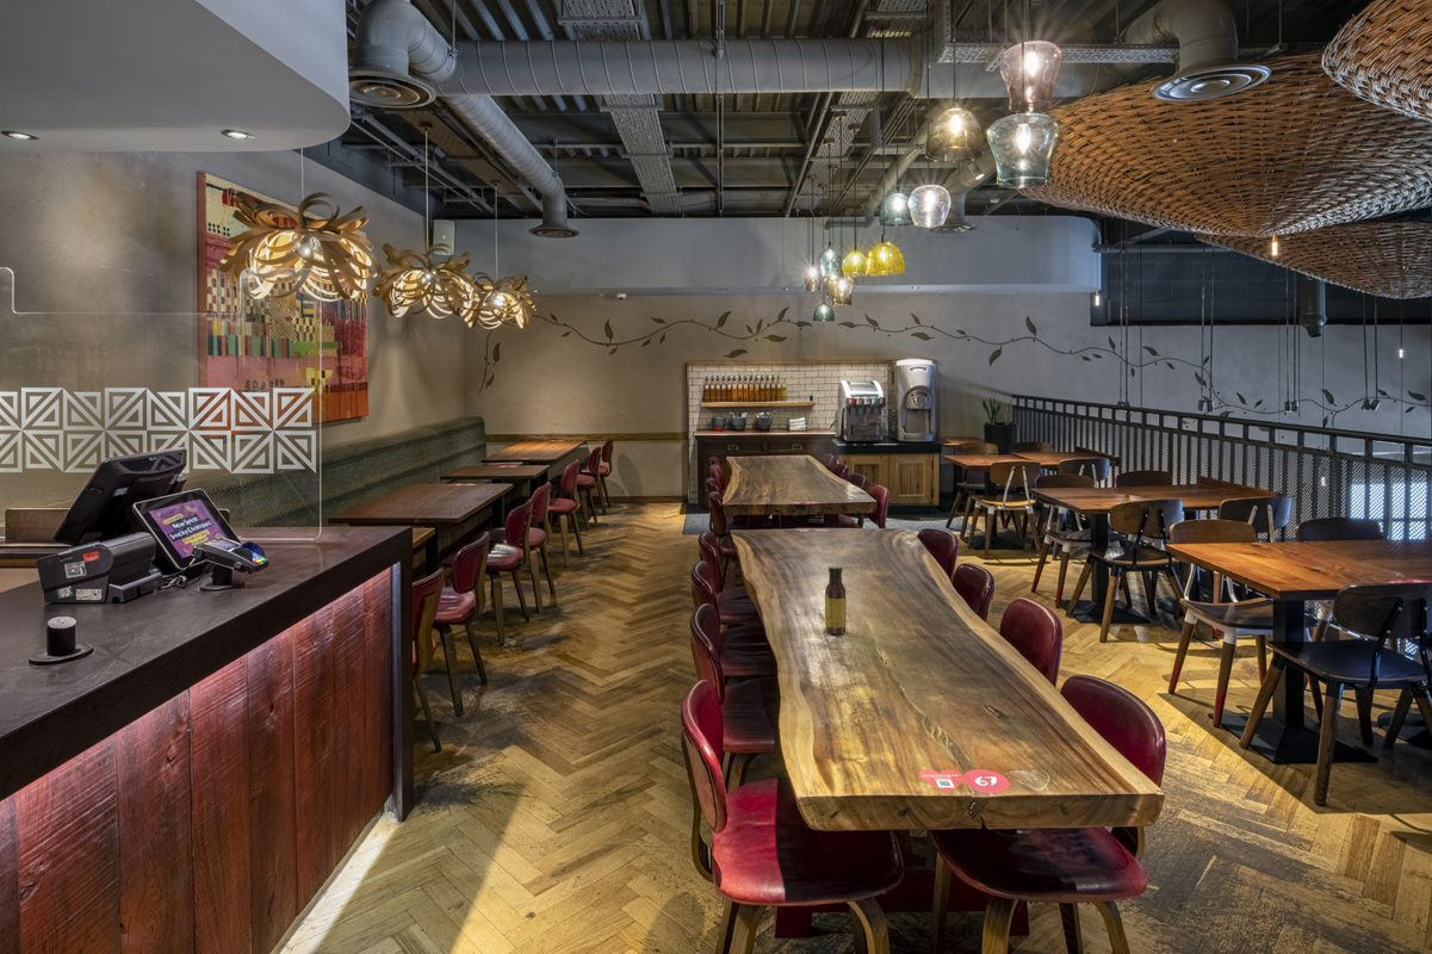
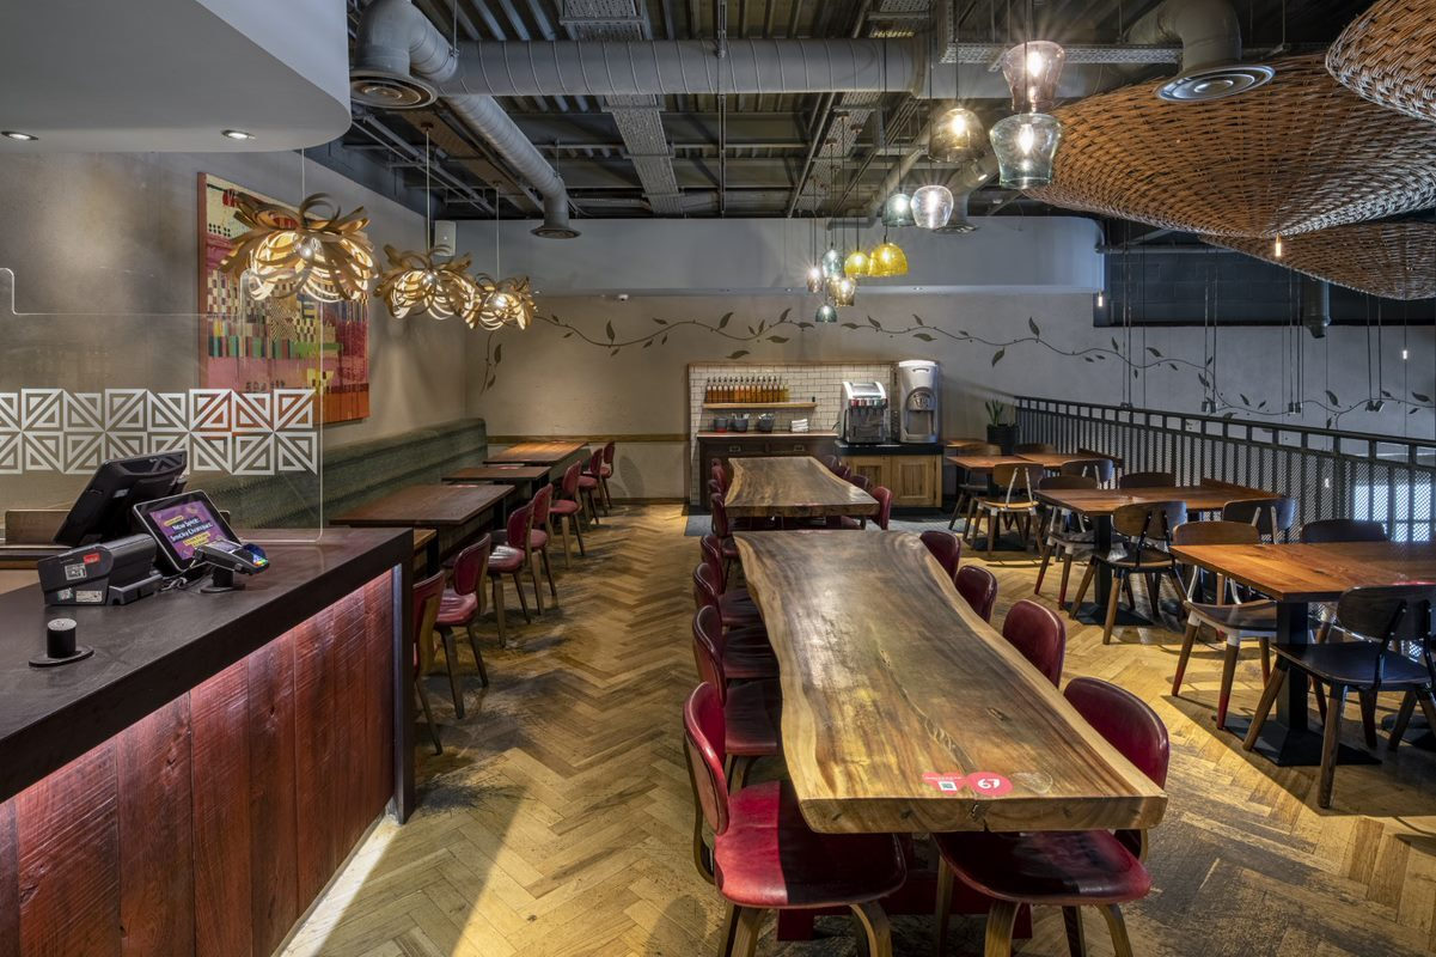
- sauce bottle [824,565,848,636]
